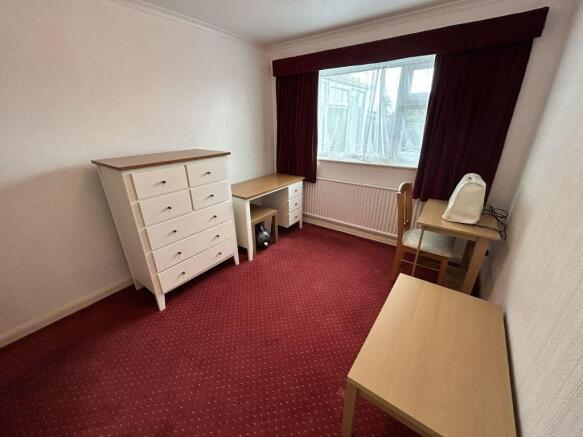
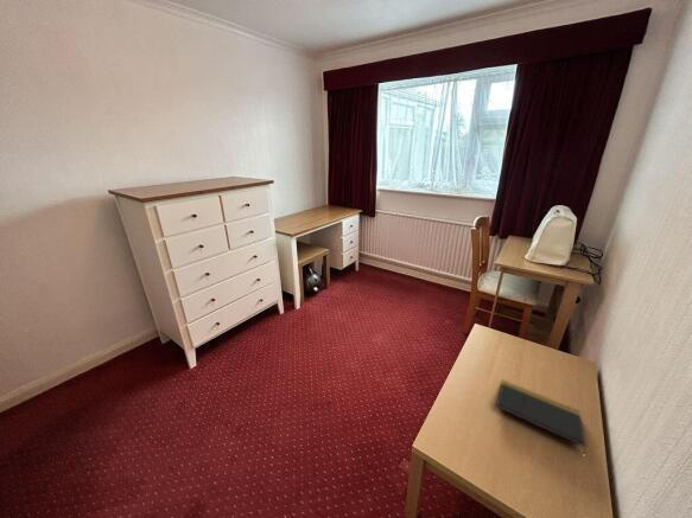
+ notepad [495,379,588,453]
